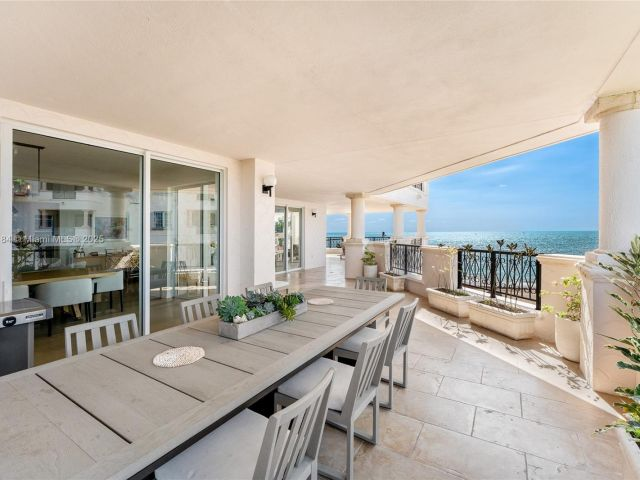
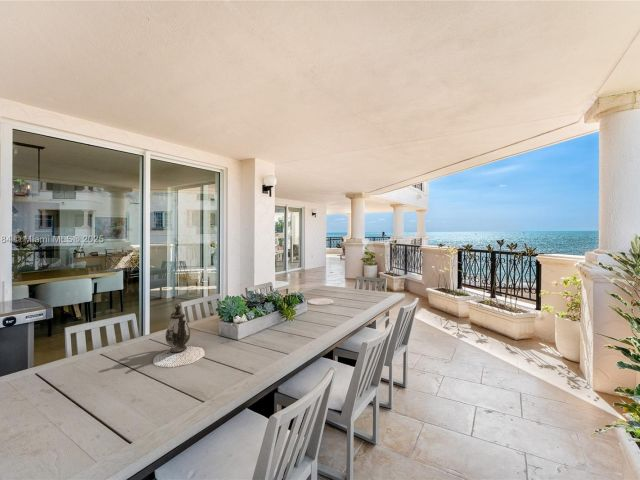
+ teapot [165,303,191,353]
